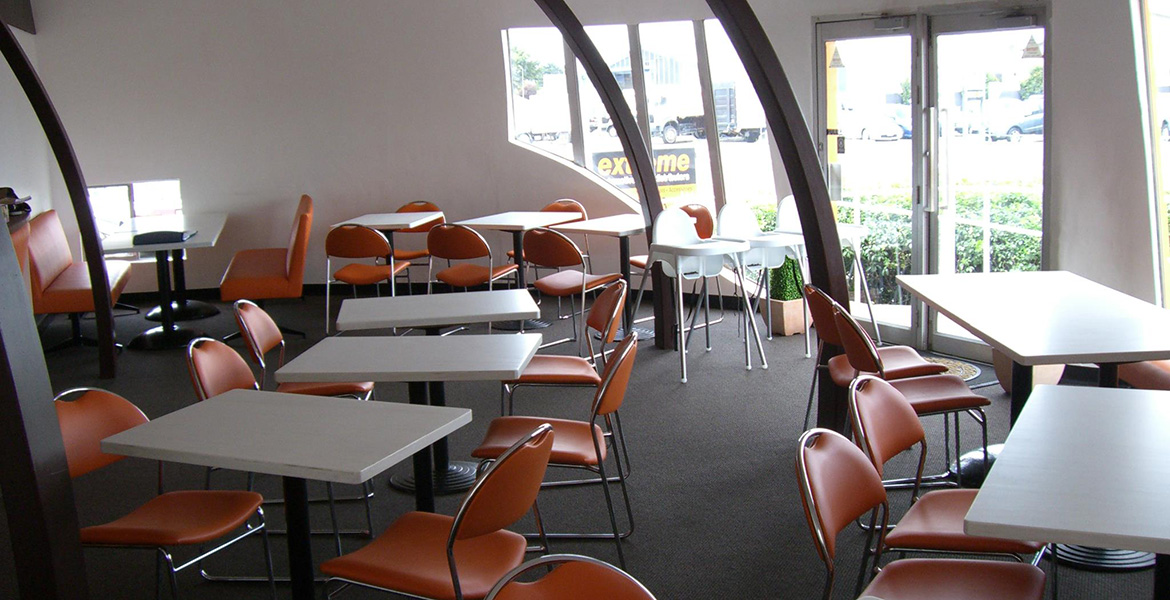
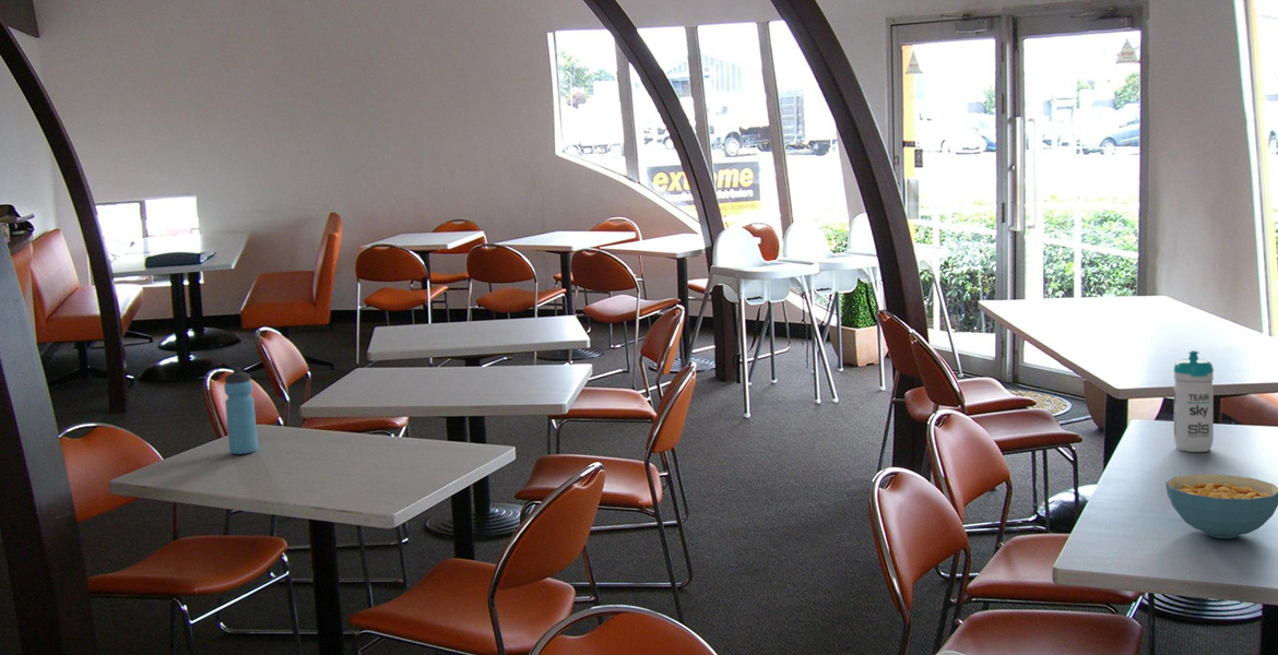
+ water bottle [1172,349,1215,453]
+ water bottle [223,366,259,455]
+ cereal bowl [1164,473,1278,539]
